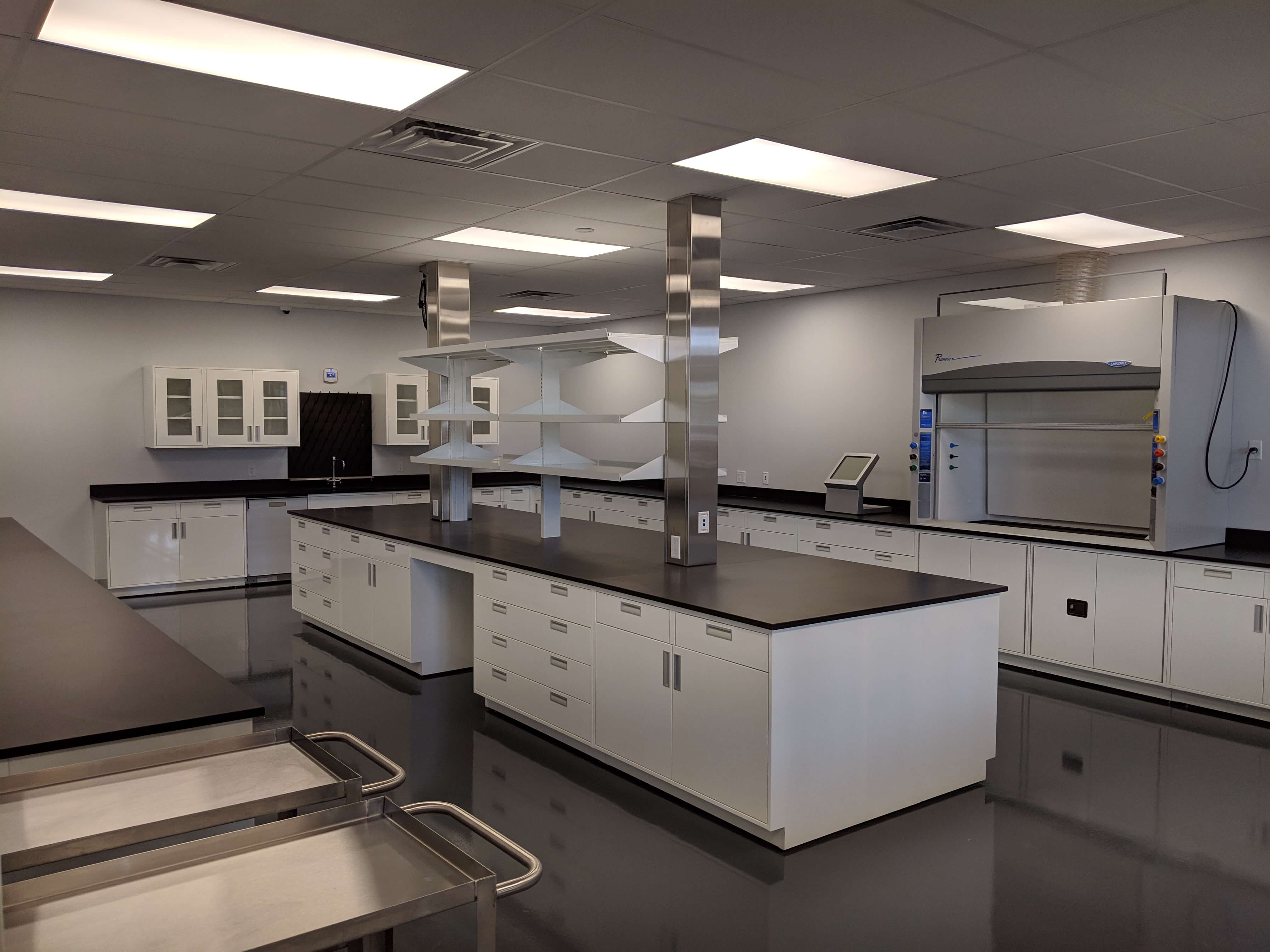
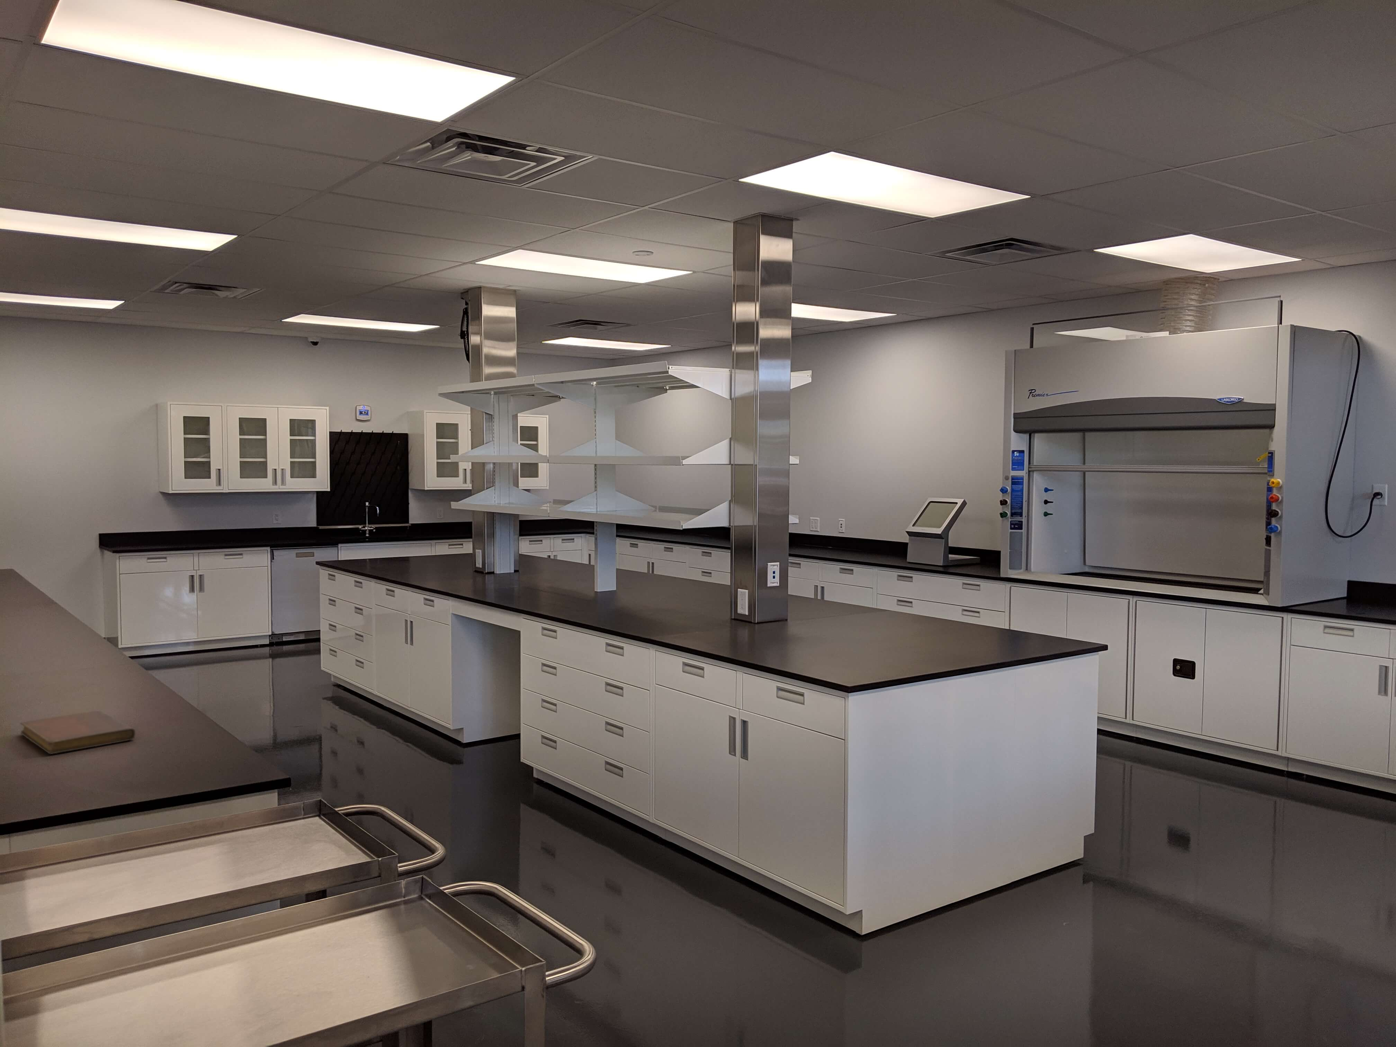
+ notebook [20,710,135,754]
